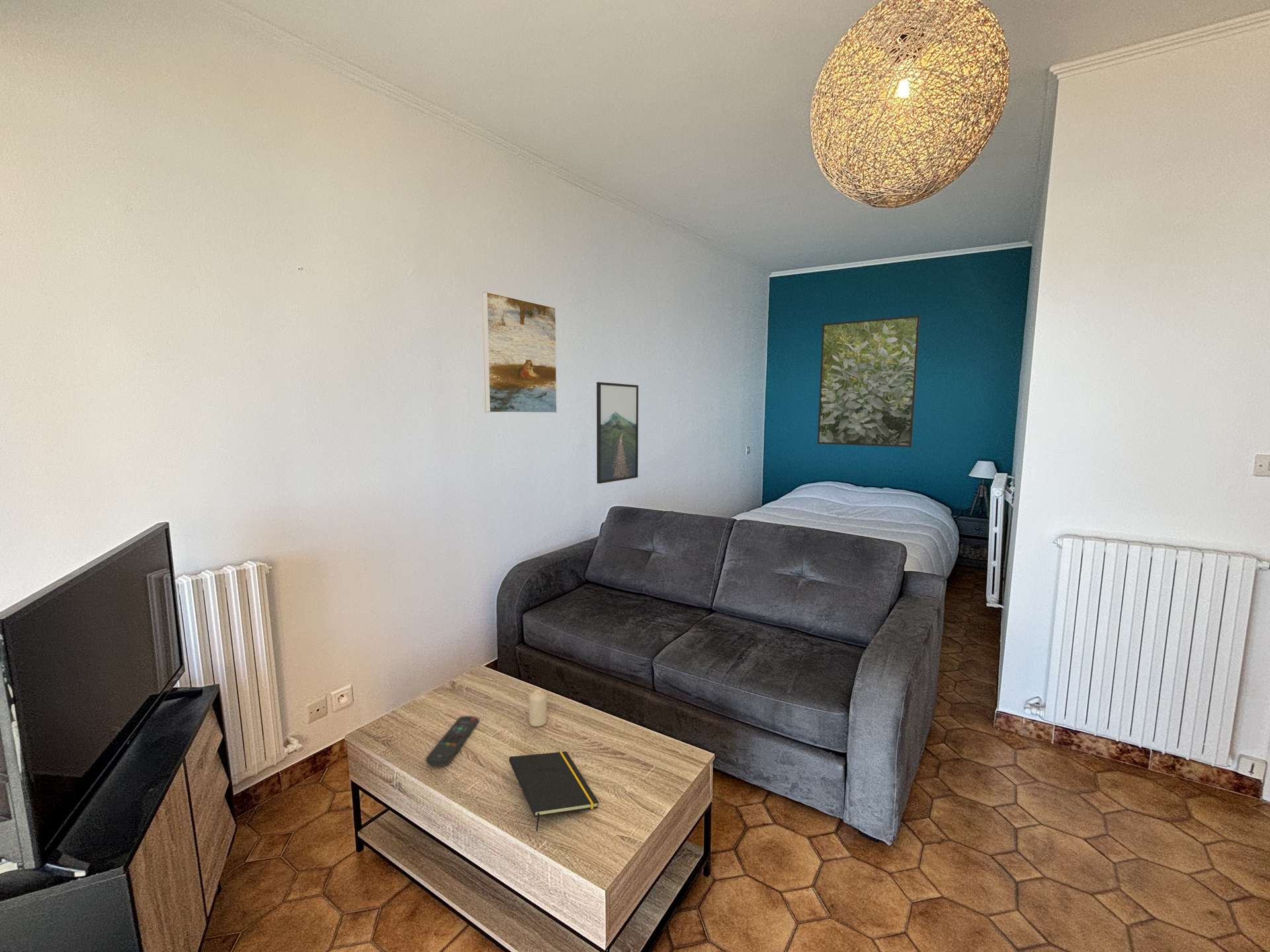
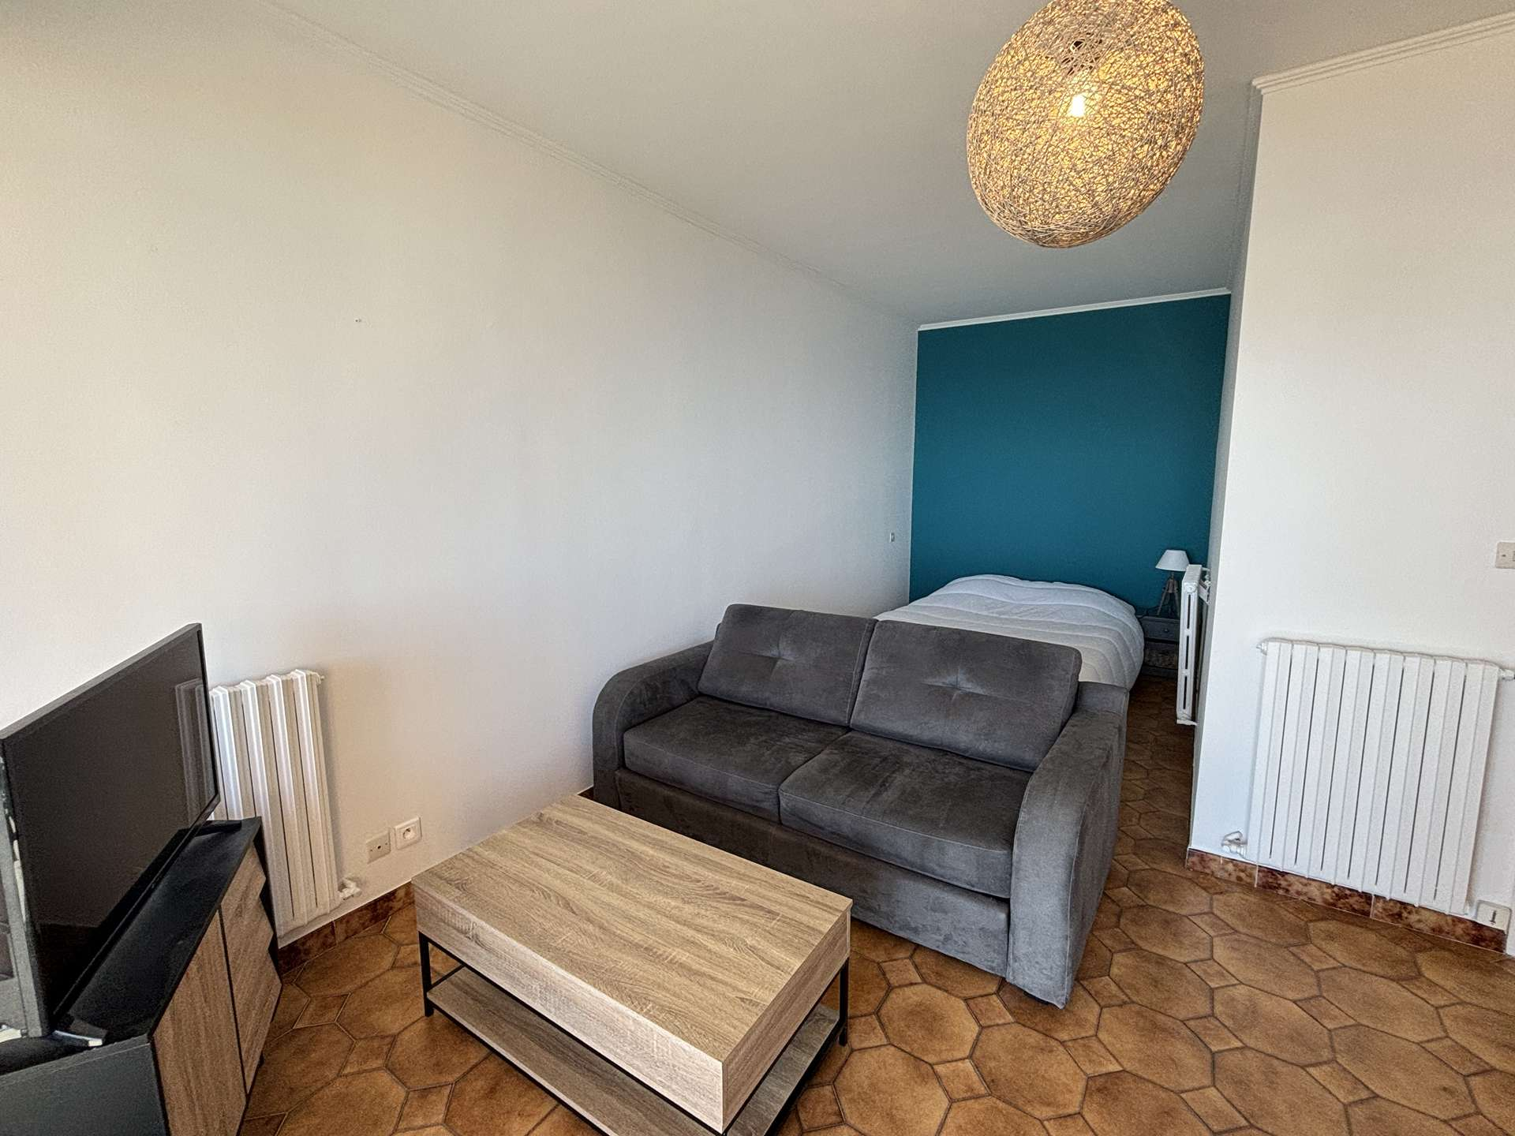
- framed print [596,381,639,485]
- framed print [482,291,558,414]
- notepad [509,751,599,832]
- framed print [817,315,921,448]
- candle [528,688,548,727]
- remote control [425,715,480,767]
